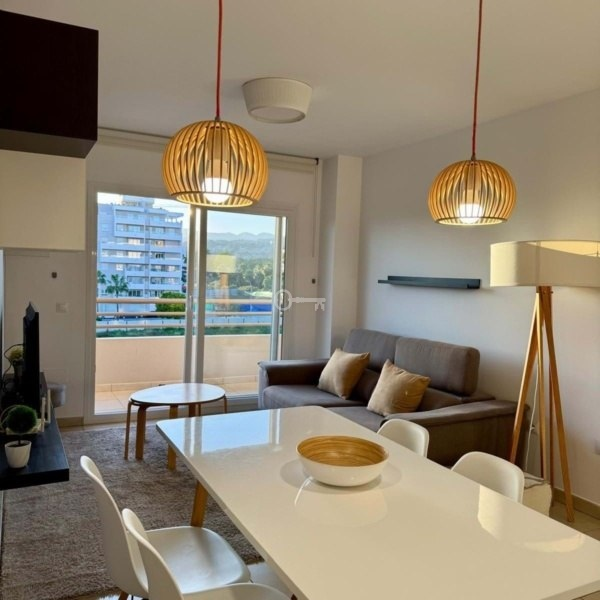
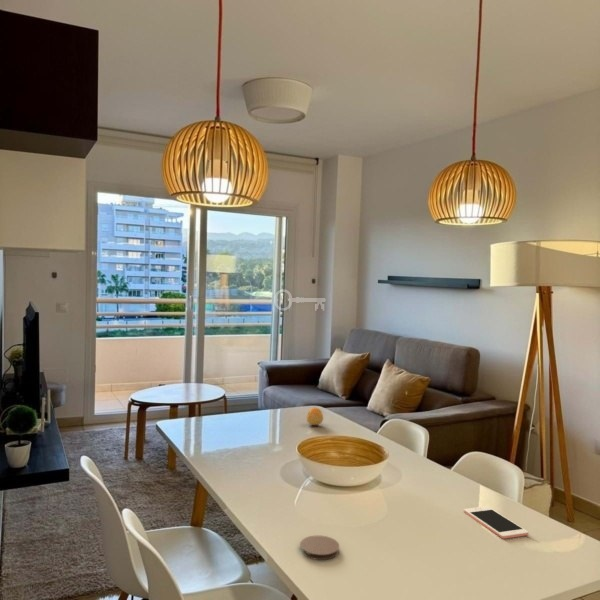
+ fruit [306,406,324,426]
+ cell phone [463,505,529,540]
+ coaster [299,534,340,561]
